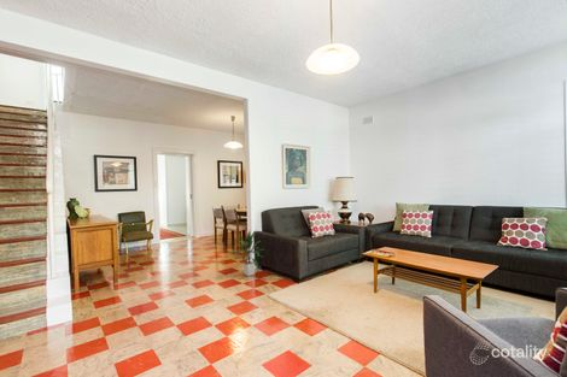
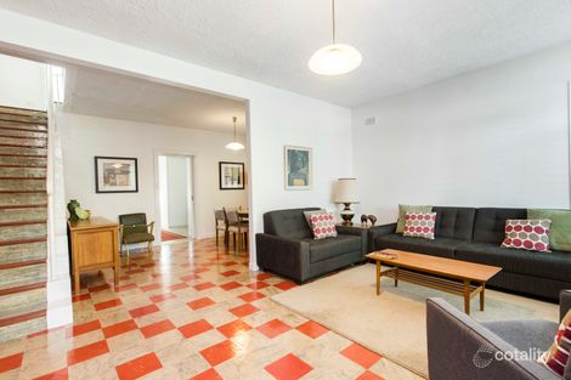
- indoor plant [232,229,264,277]
